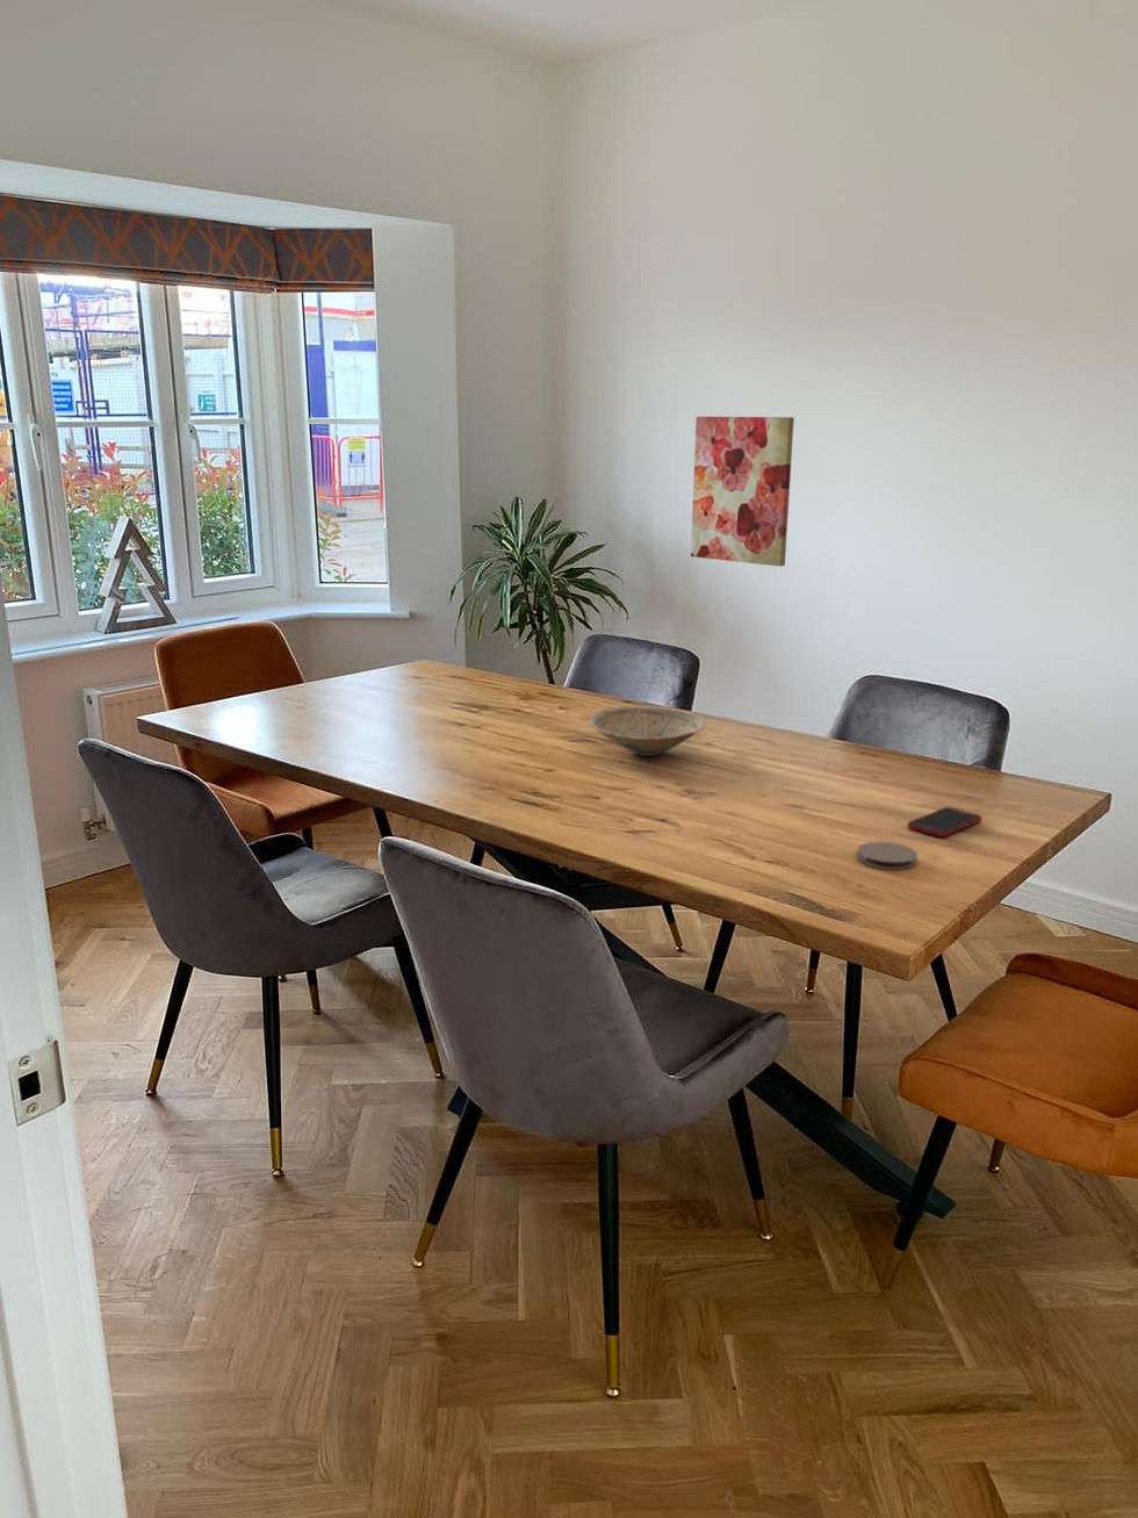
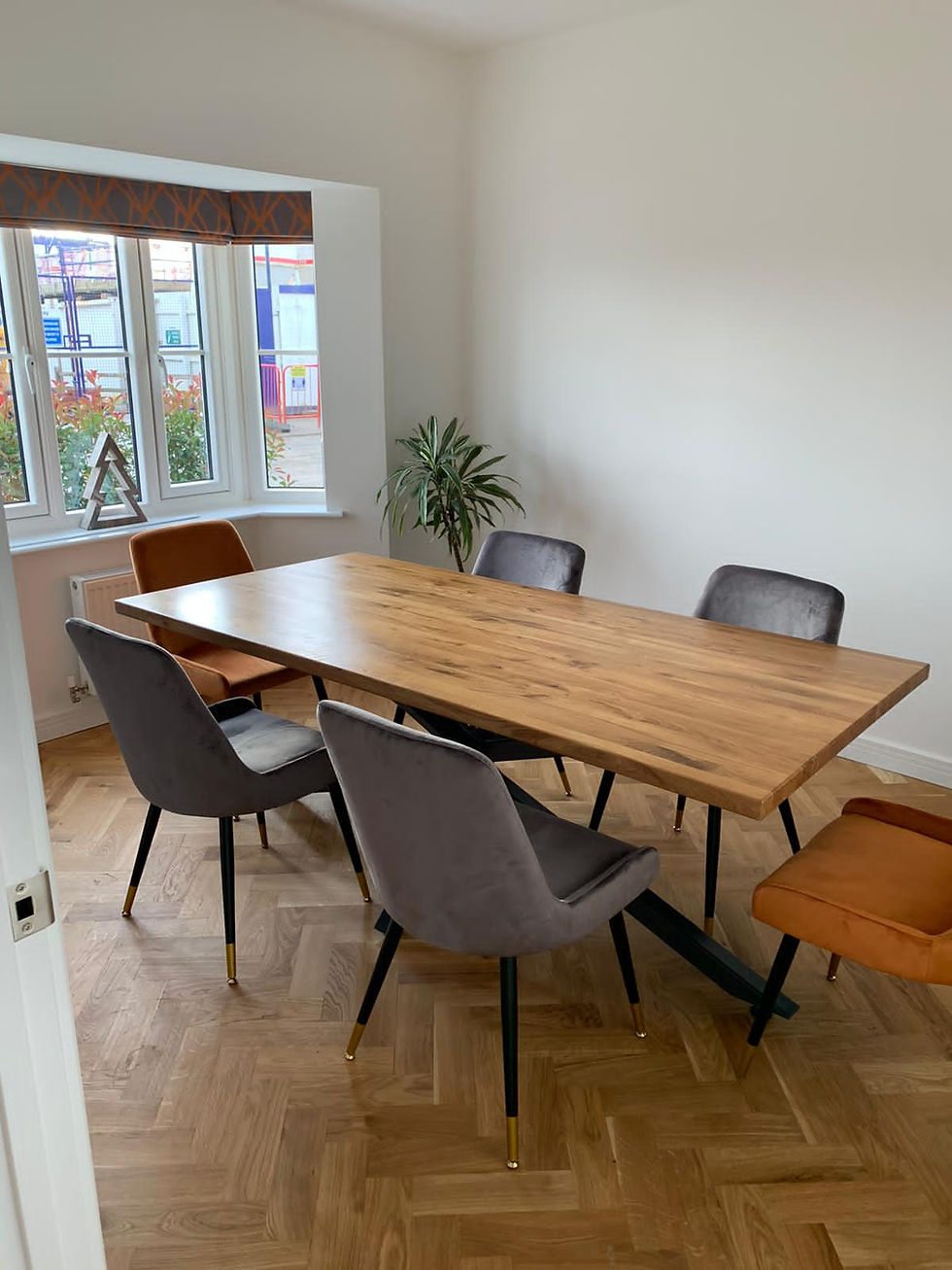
- cell phone [906,806,984,839]
- bowl [589,705,706,758]
- coaster [856,841,918,871]
- wall art [690,416,795,568]
